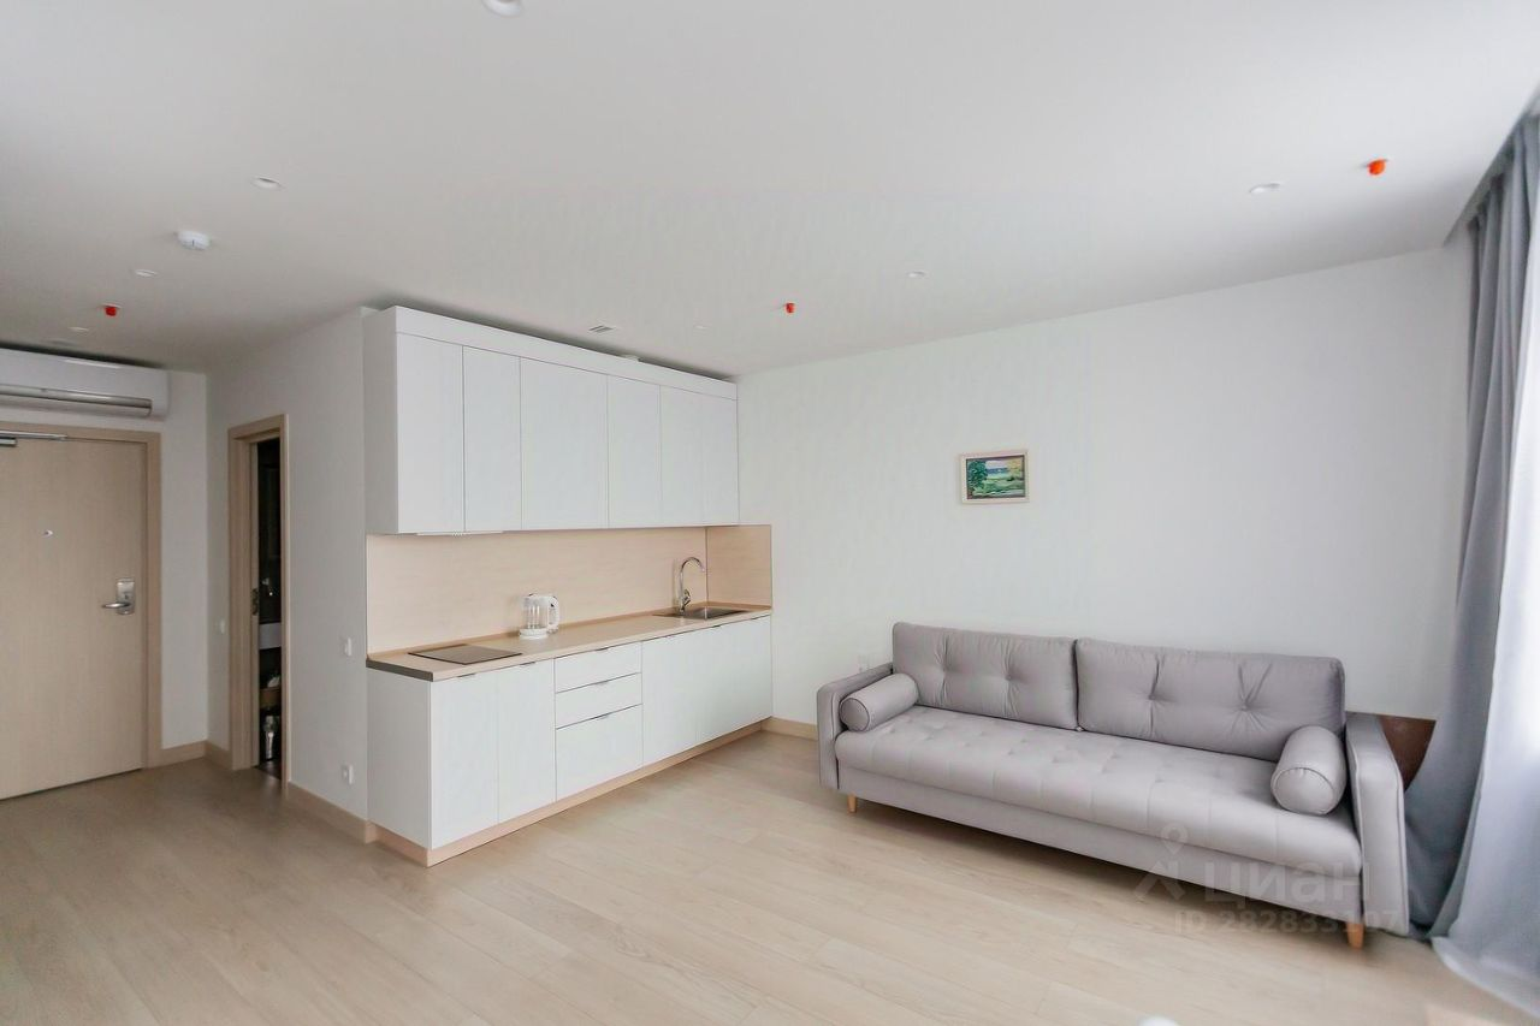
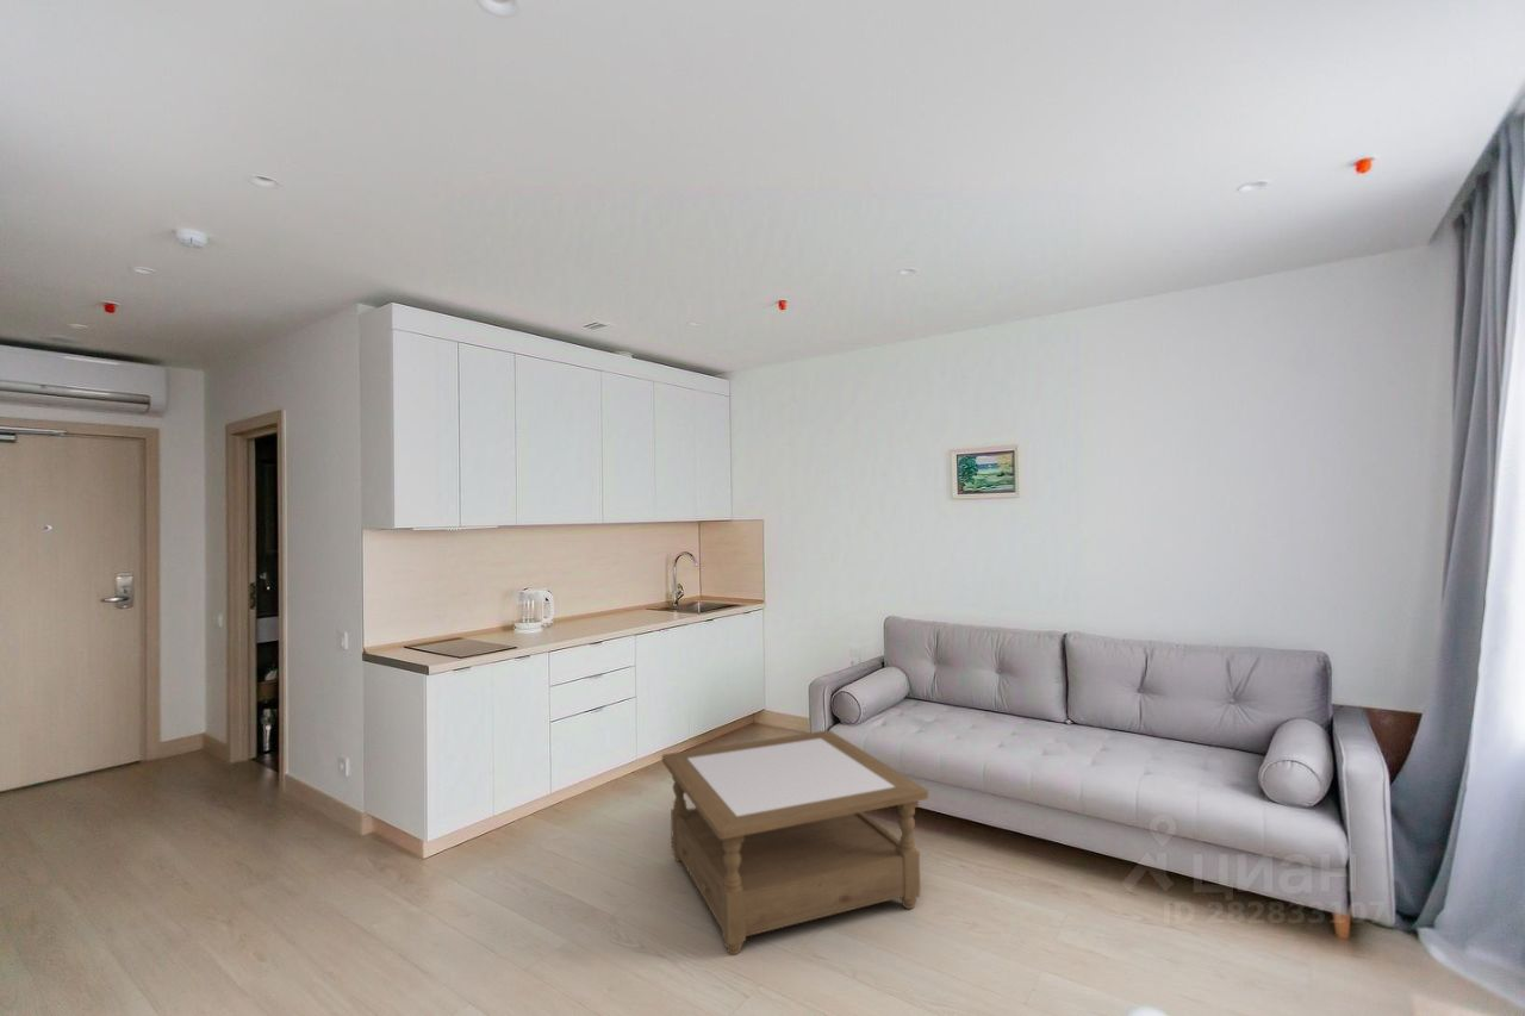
+ coffee table [661,729,929,955]
